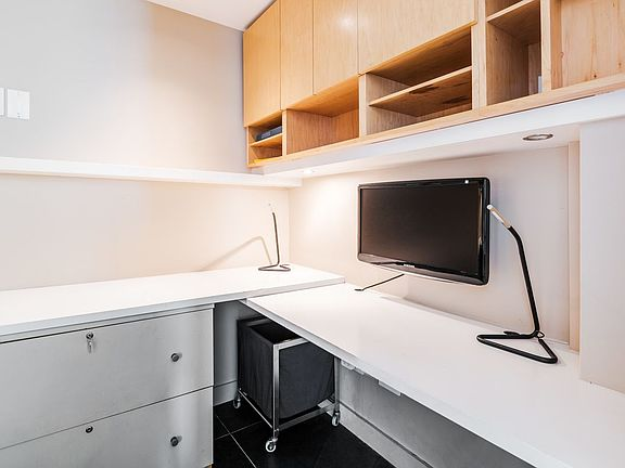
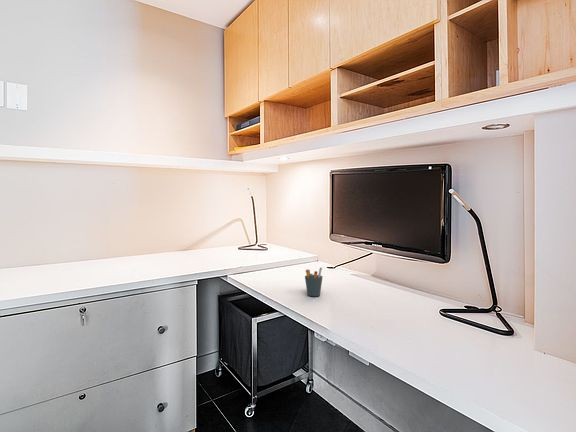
+ pen holder [304,266,324,297]
